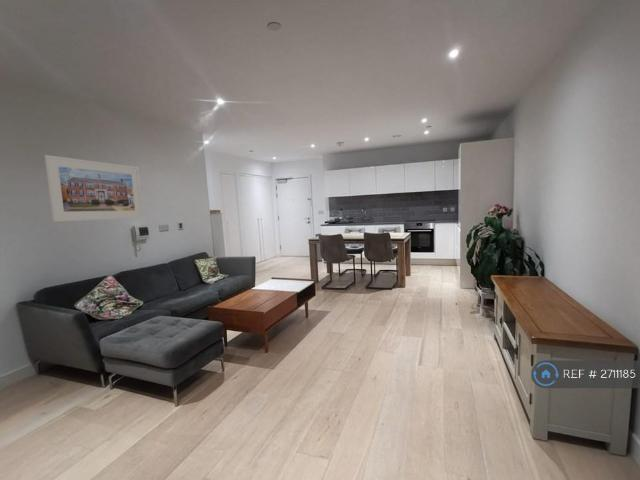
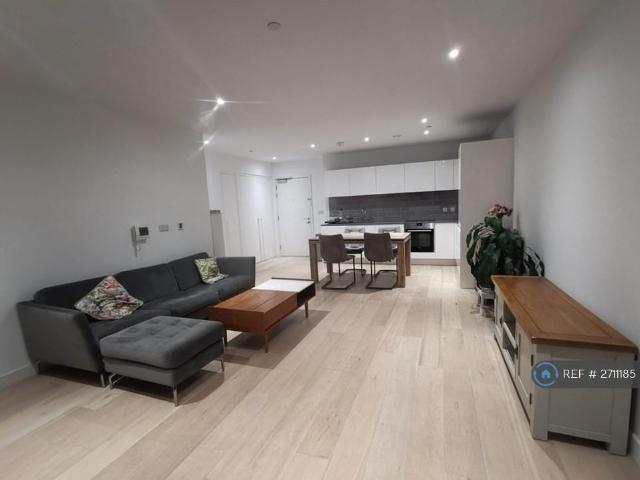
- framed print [44,154,144,223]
